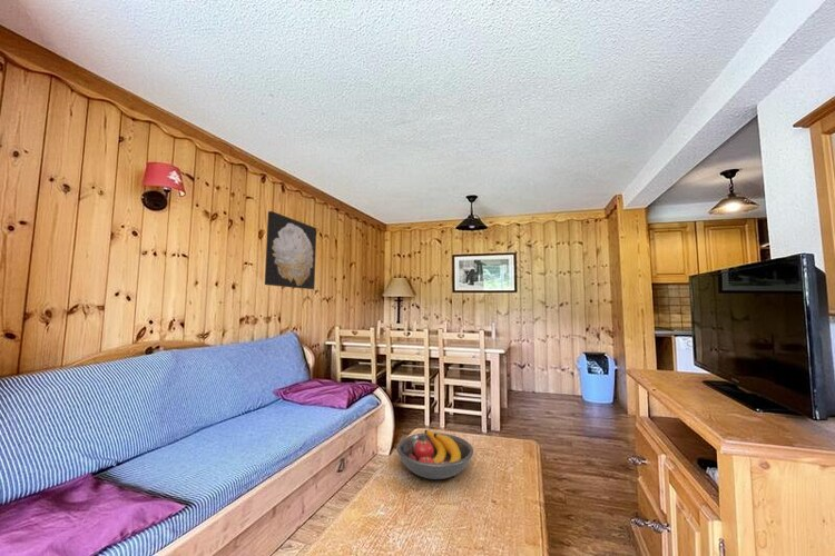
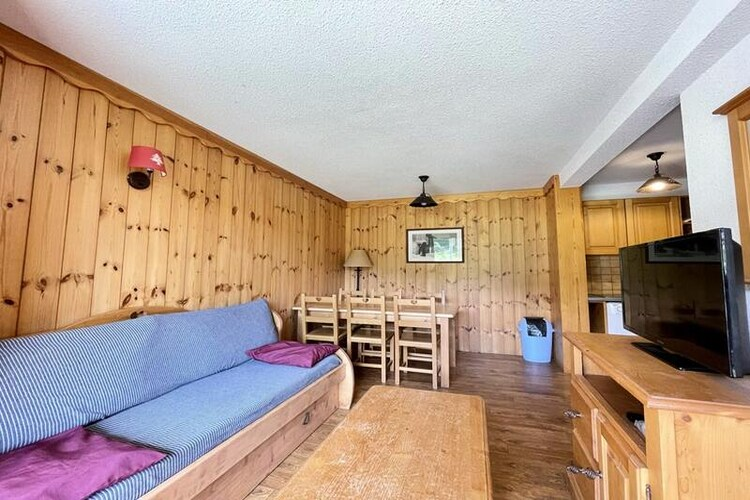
- wall art [264,210,317,290]
- fruit bowl [395,429,474,480]
